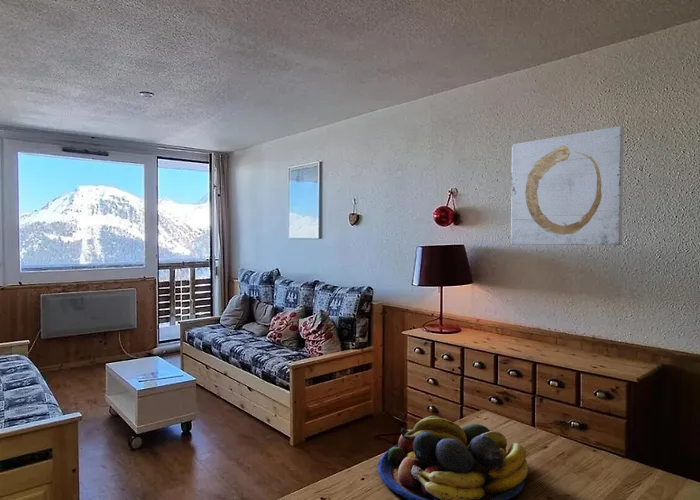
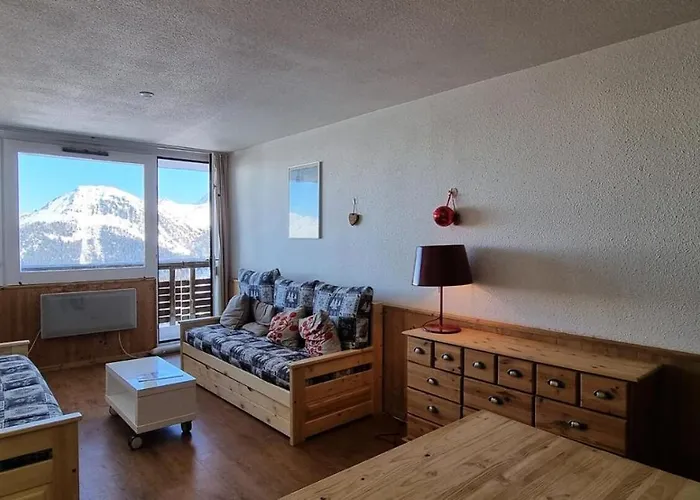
- fruit bowl [377,415,529,500]
- wall art [510,125,624,246]
